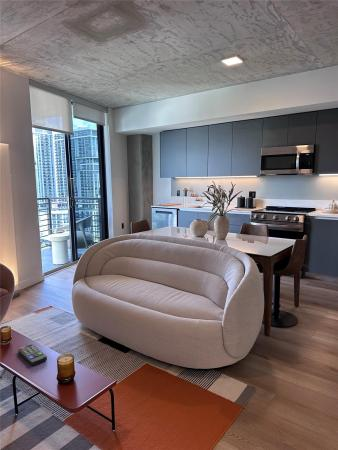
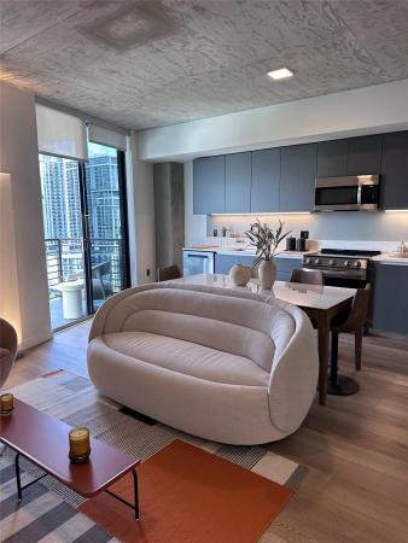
- remote control [17,343,48,367]
